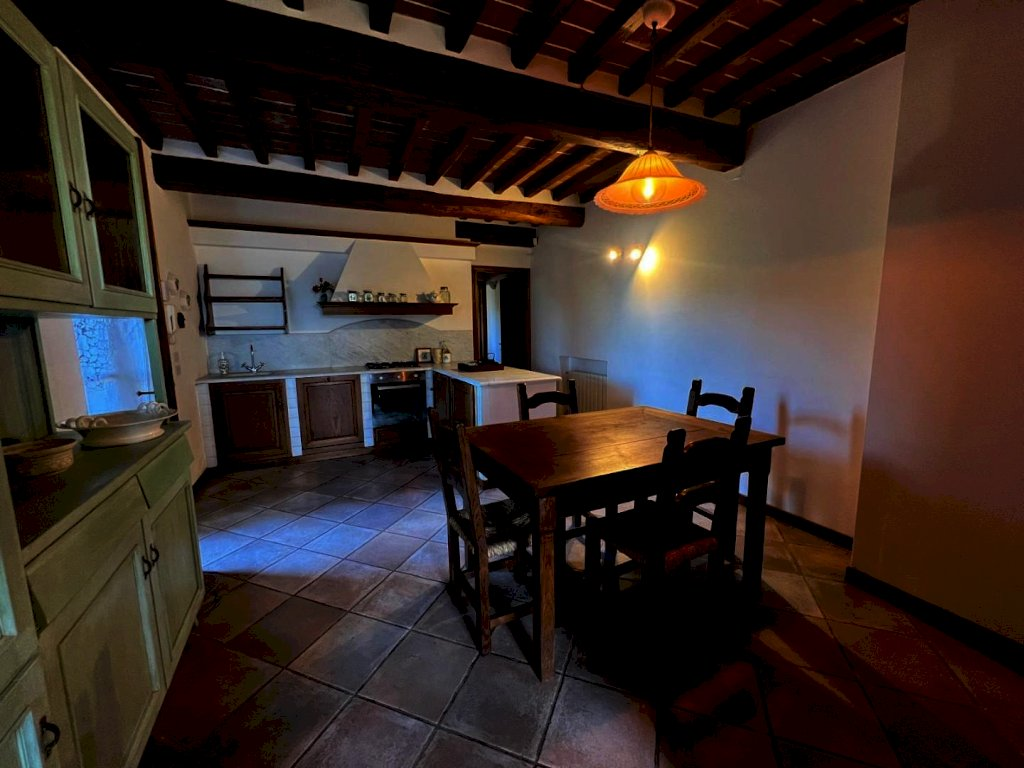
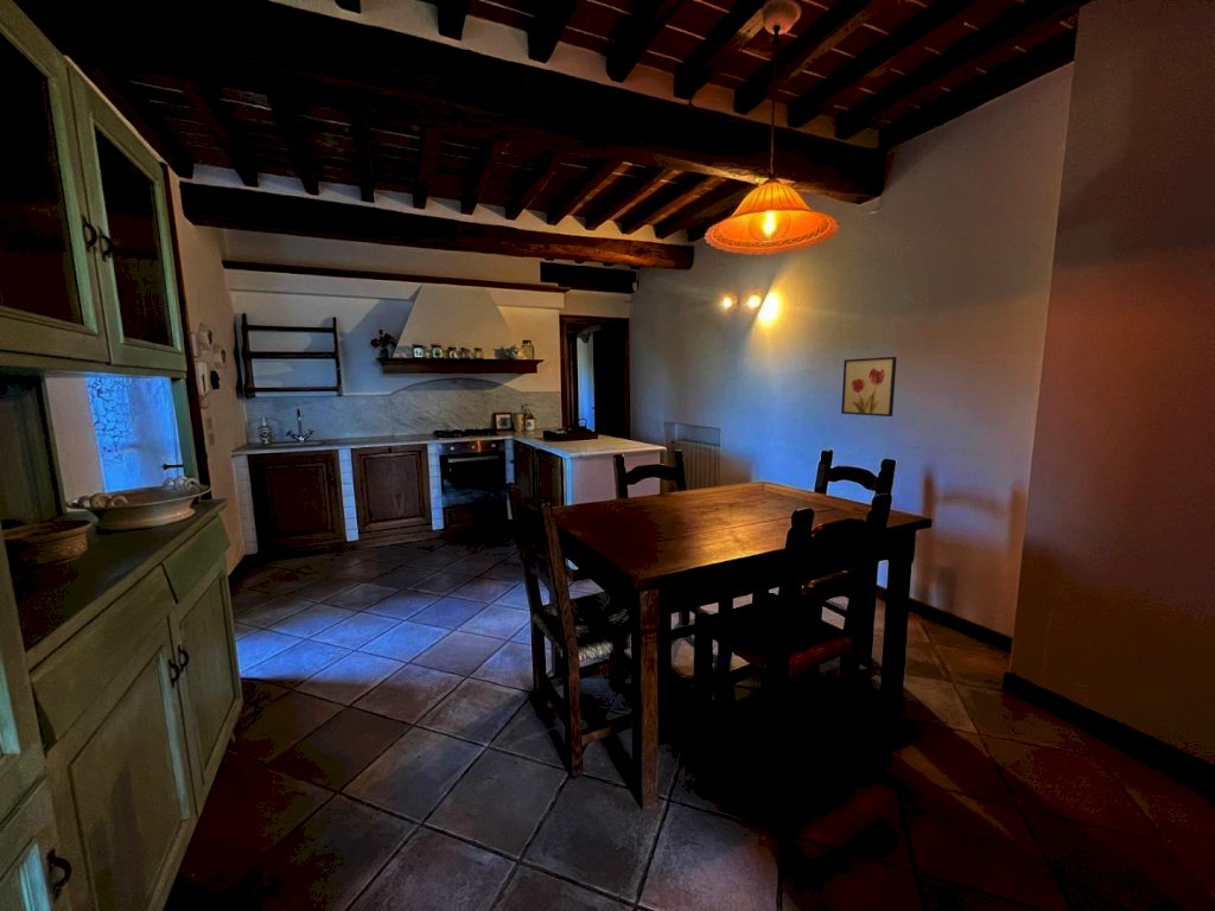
+ wall art [840,356,897,418]
